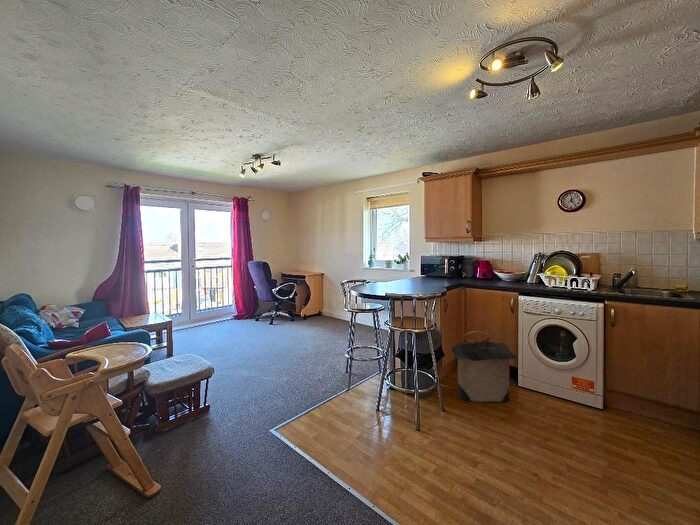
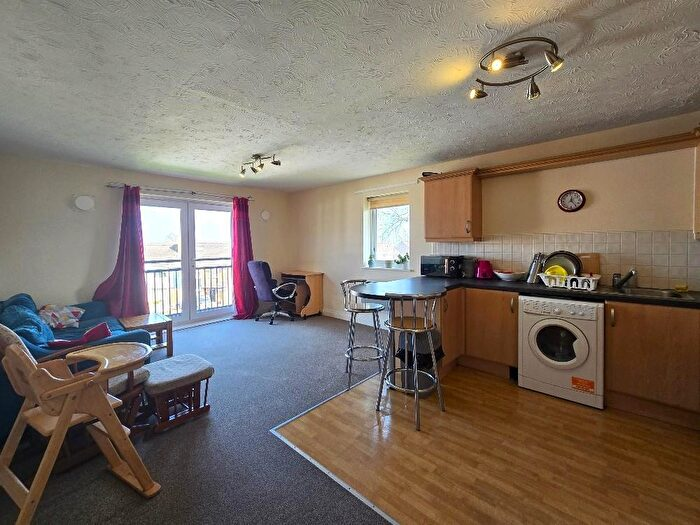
- laundry hamper [451,330,519,403]
